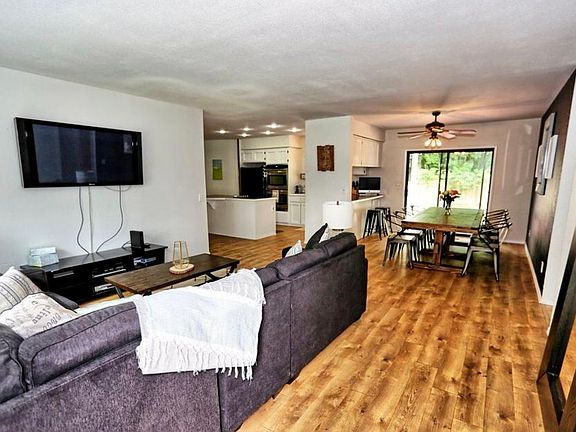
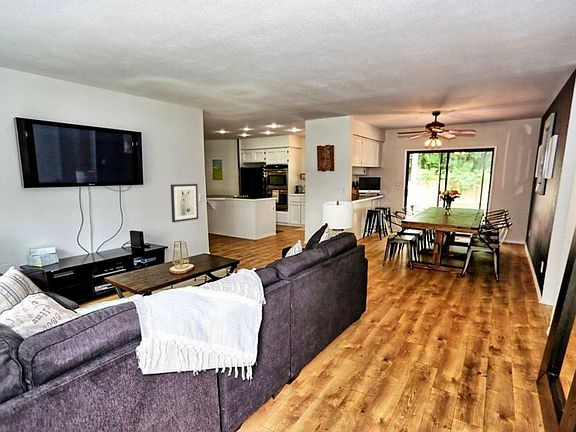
+ wall art [170,183,199,223]
